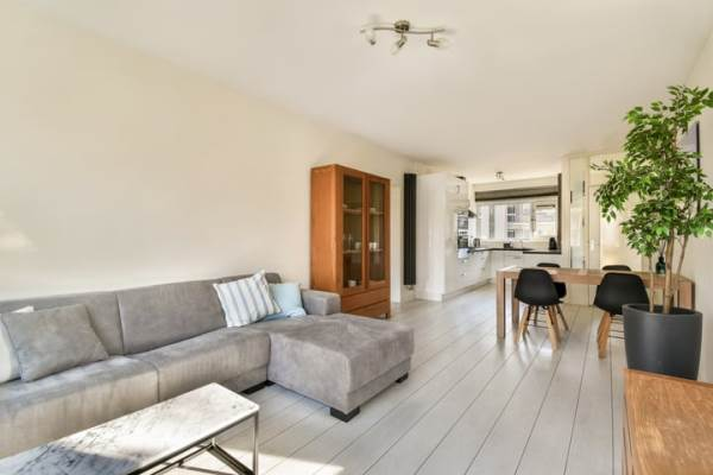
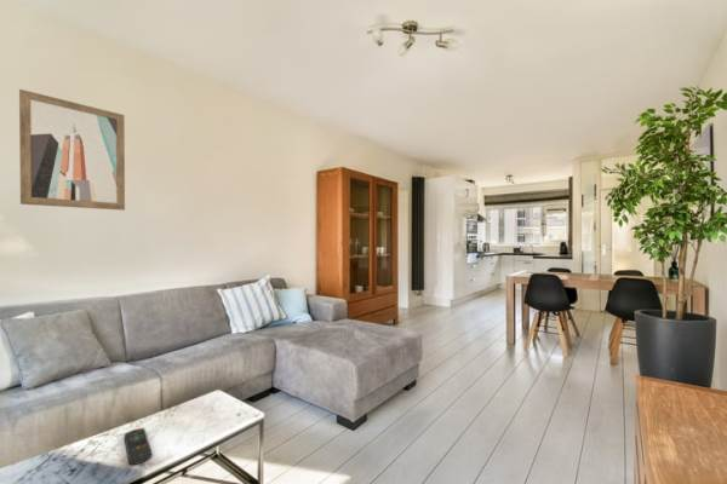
+ remote control [124,427,153,466]
+ wall art [18,88,126,212]
